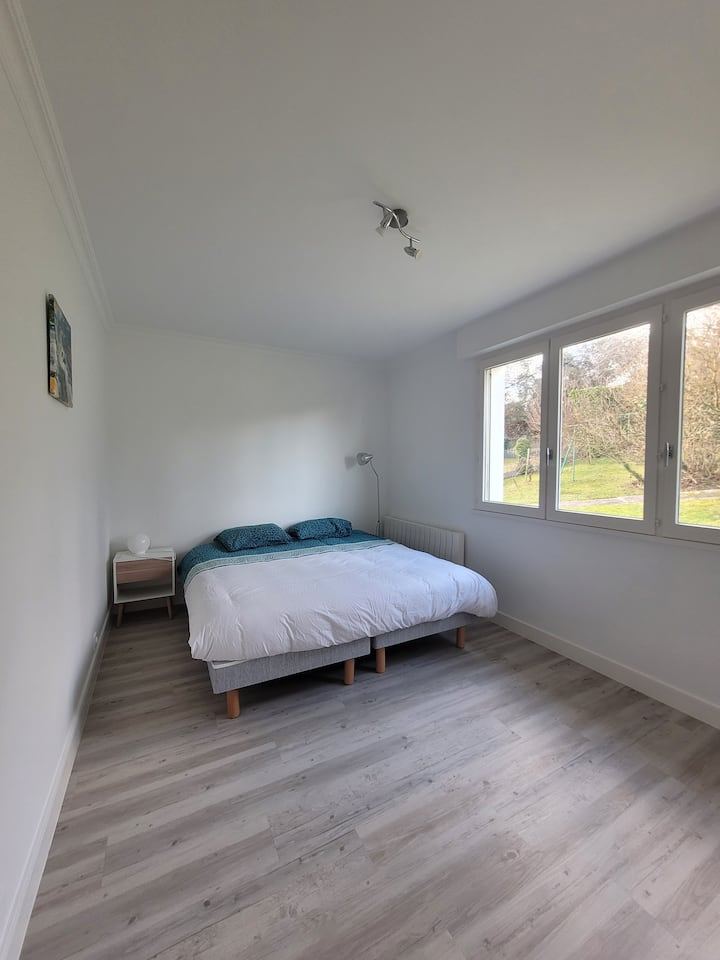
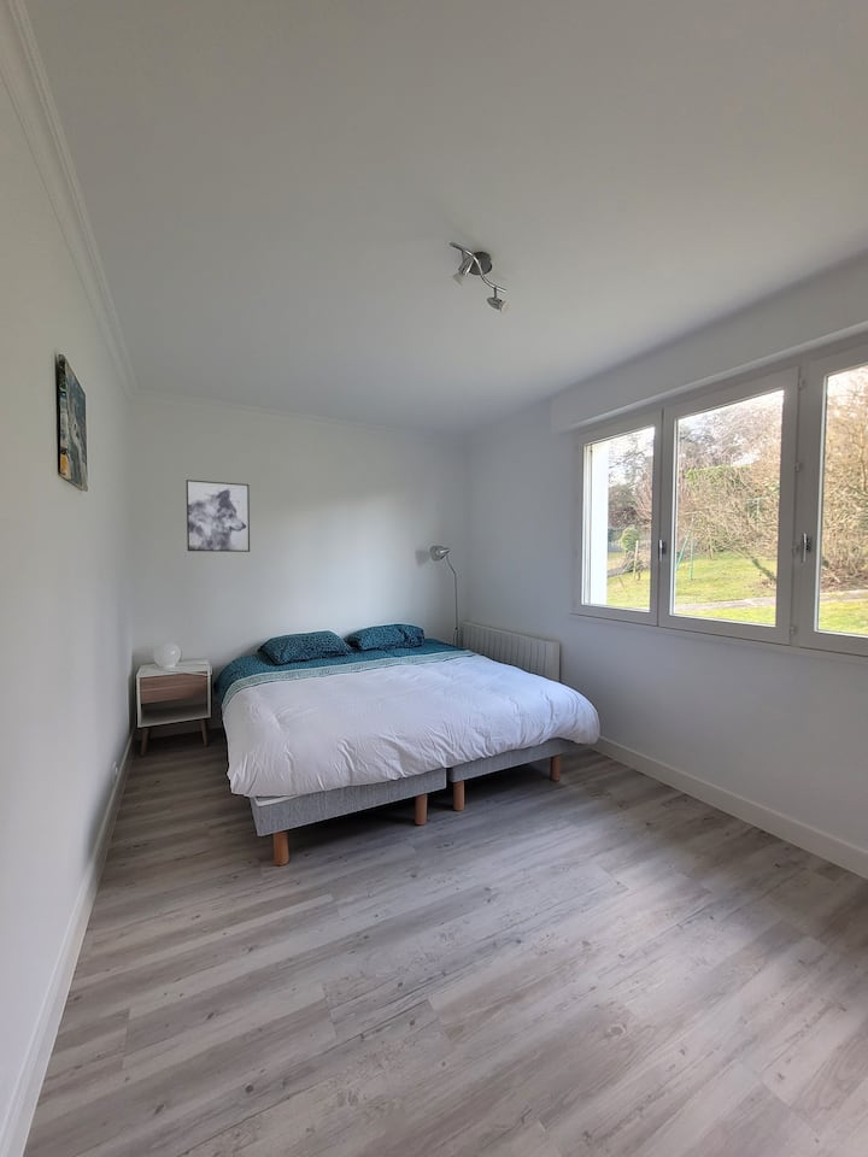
+ wall art [184,478,251,553]
